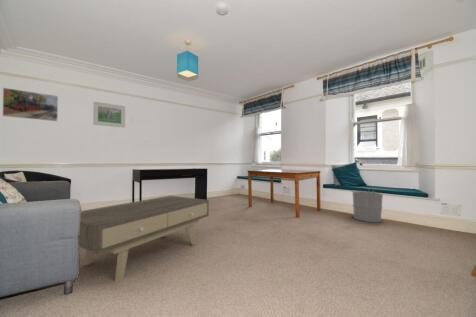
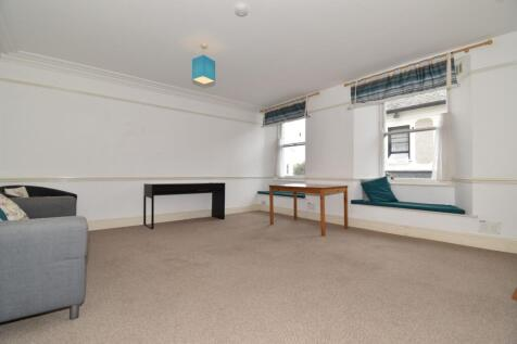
- bucket [350,190,384,223]
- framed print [2,87,59,122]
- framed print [92,101,126,129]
- coffee table [78,195,210,282]
